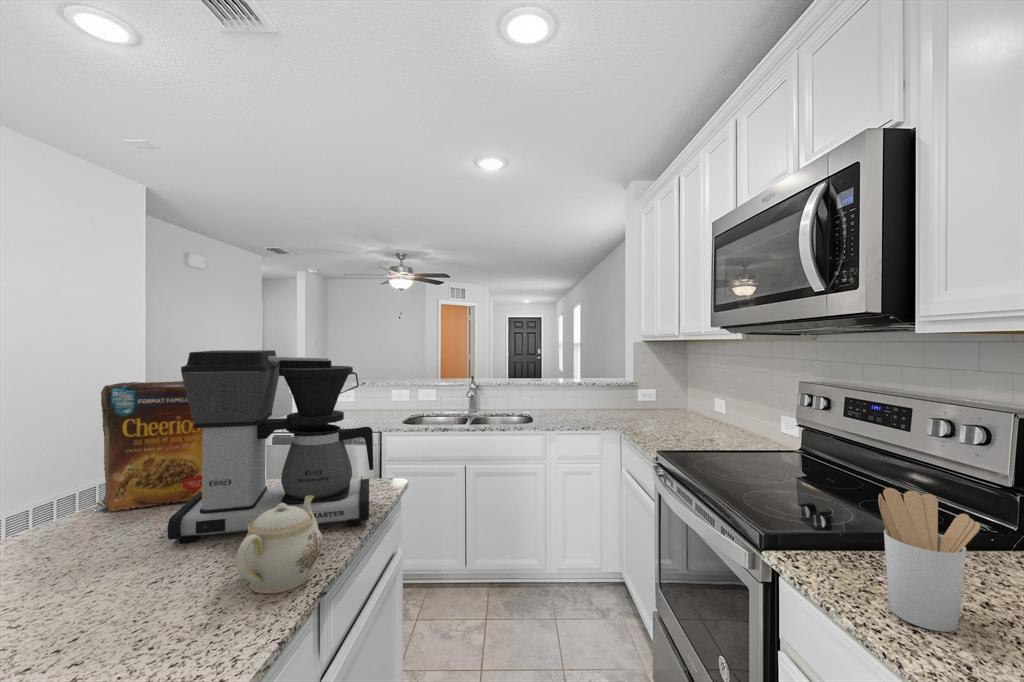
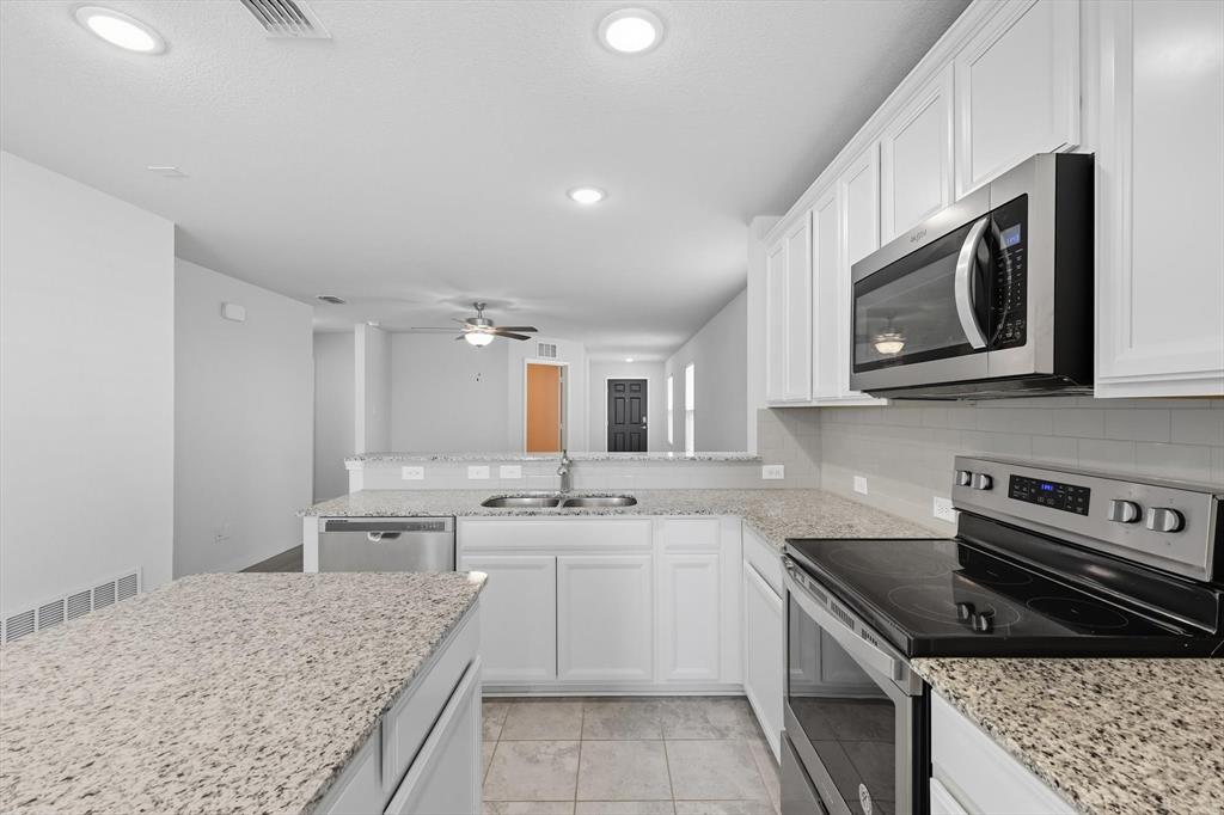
- cereal box [95,380,202,513]
- utensil holder [877,487,982,633]
- coffee maker [167,349,374,545]
- teapot [236,496,323,595]
